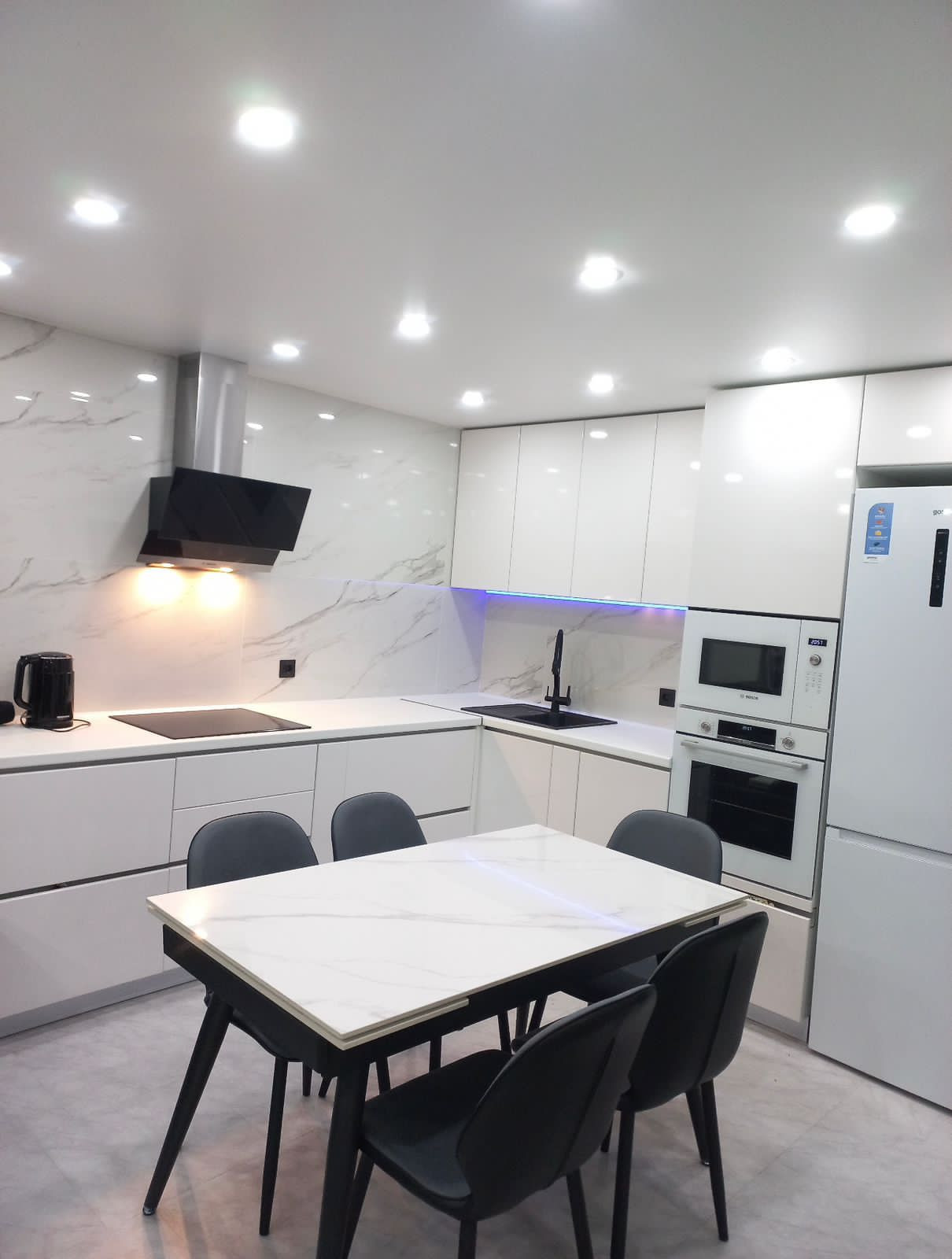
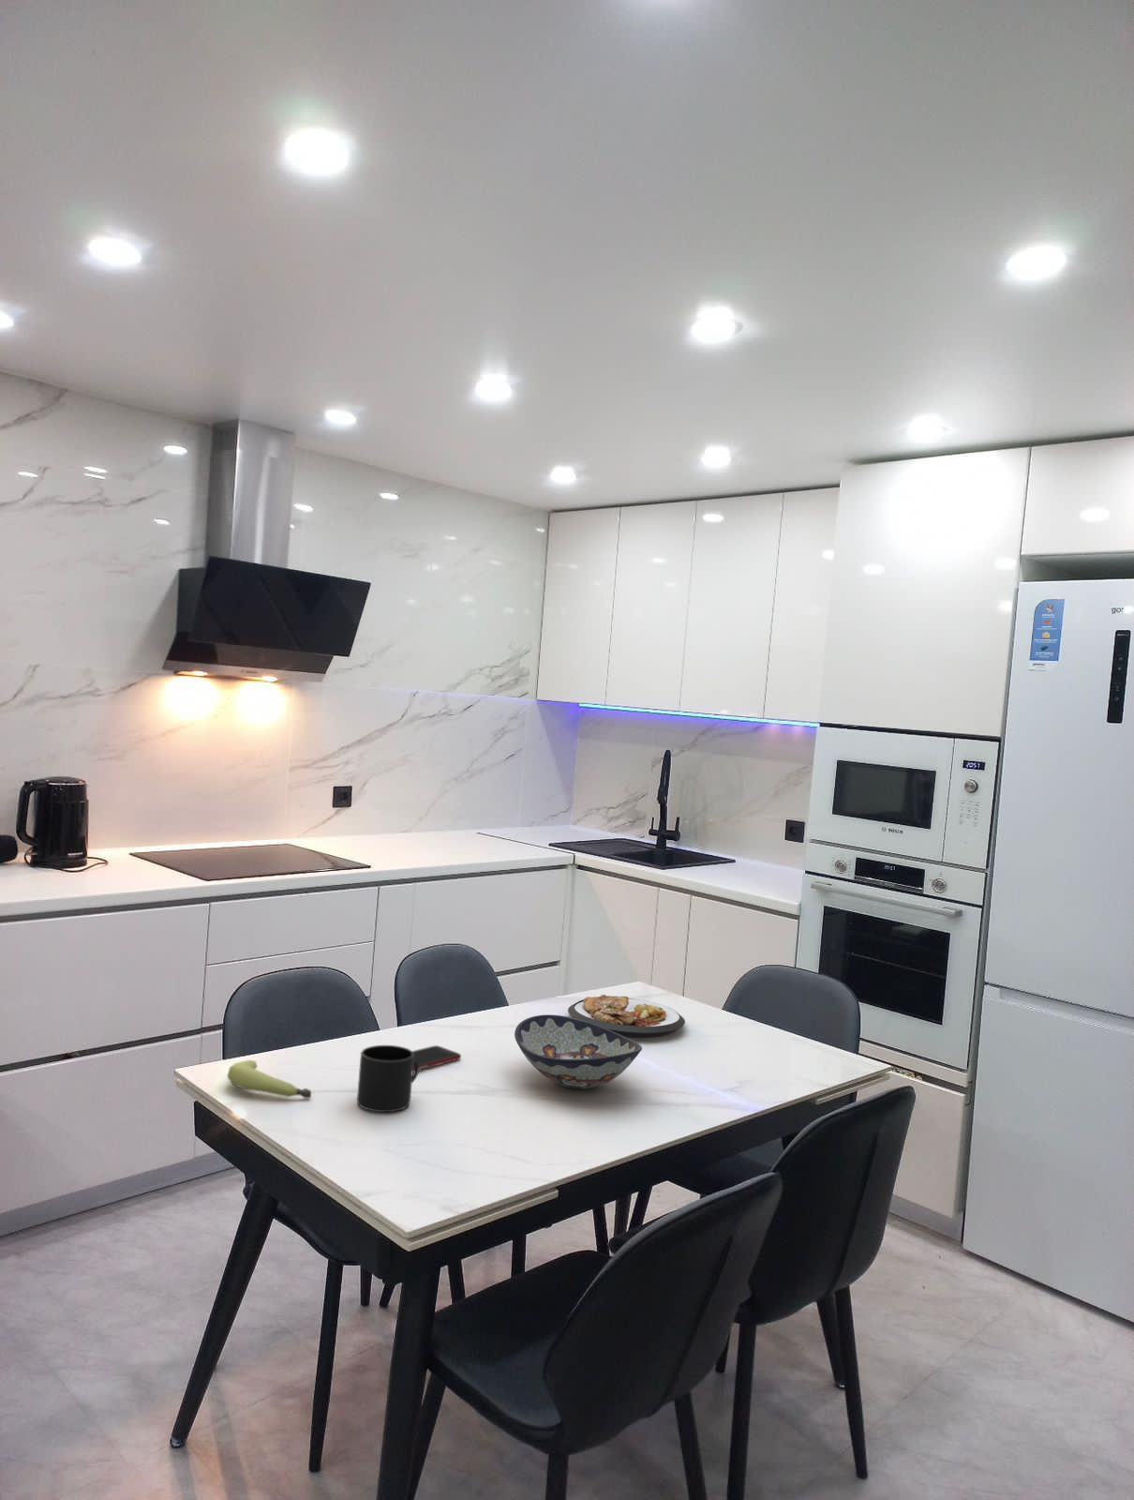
+ cell phone [412,1045,462,1072]
+ decorative bowl [513,1014,643,1090]
+ mug [356,1045,419,1113]
+ banana [226,1059,312,1098]
+ plate [567,994,686,1039]
